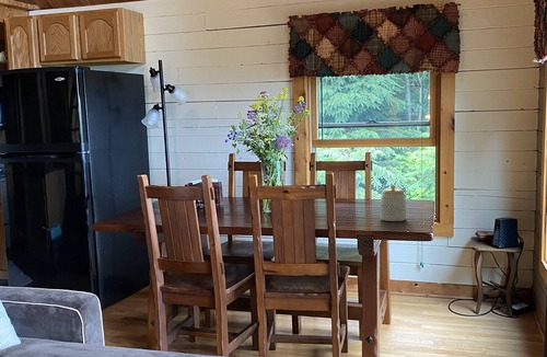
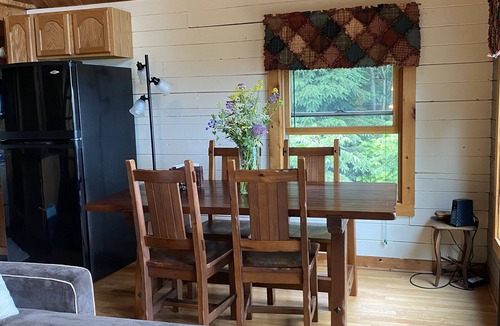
- jar [379,184,408,222]
